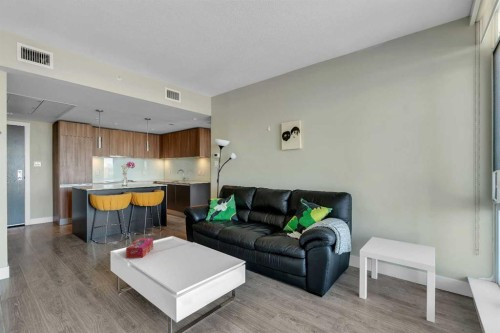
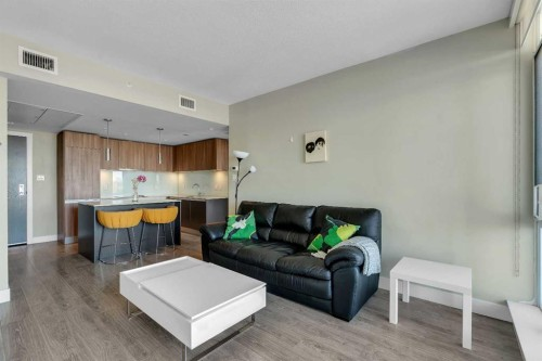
- tissue box [125,237,154,259]
